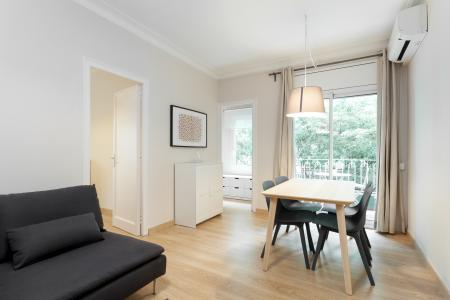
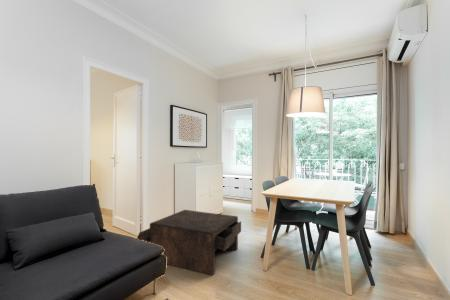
+ coffee table [136,209,242,276]
